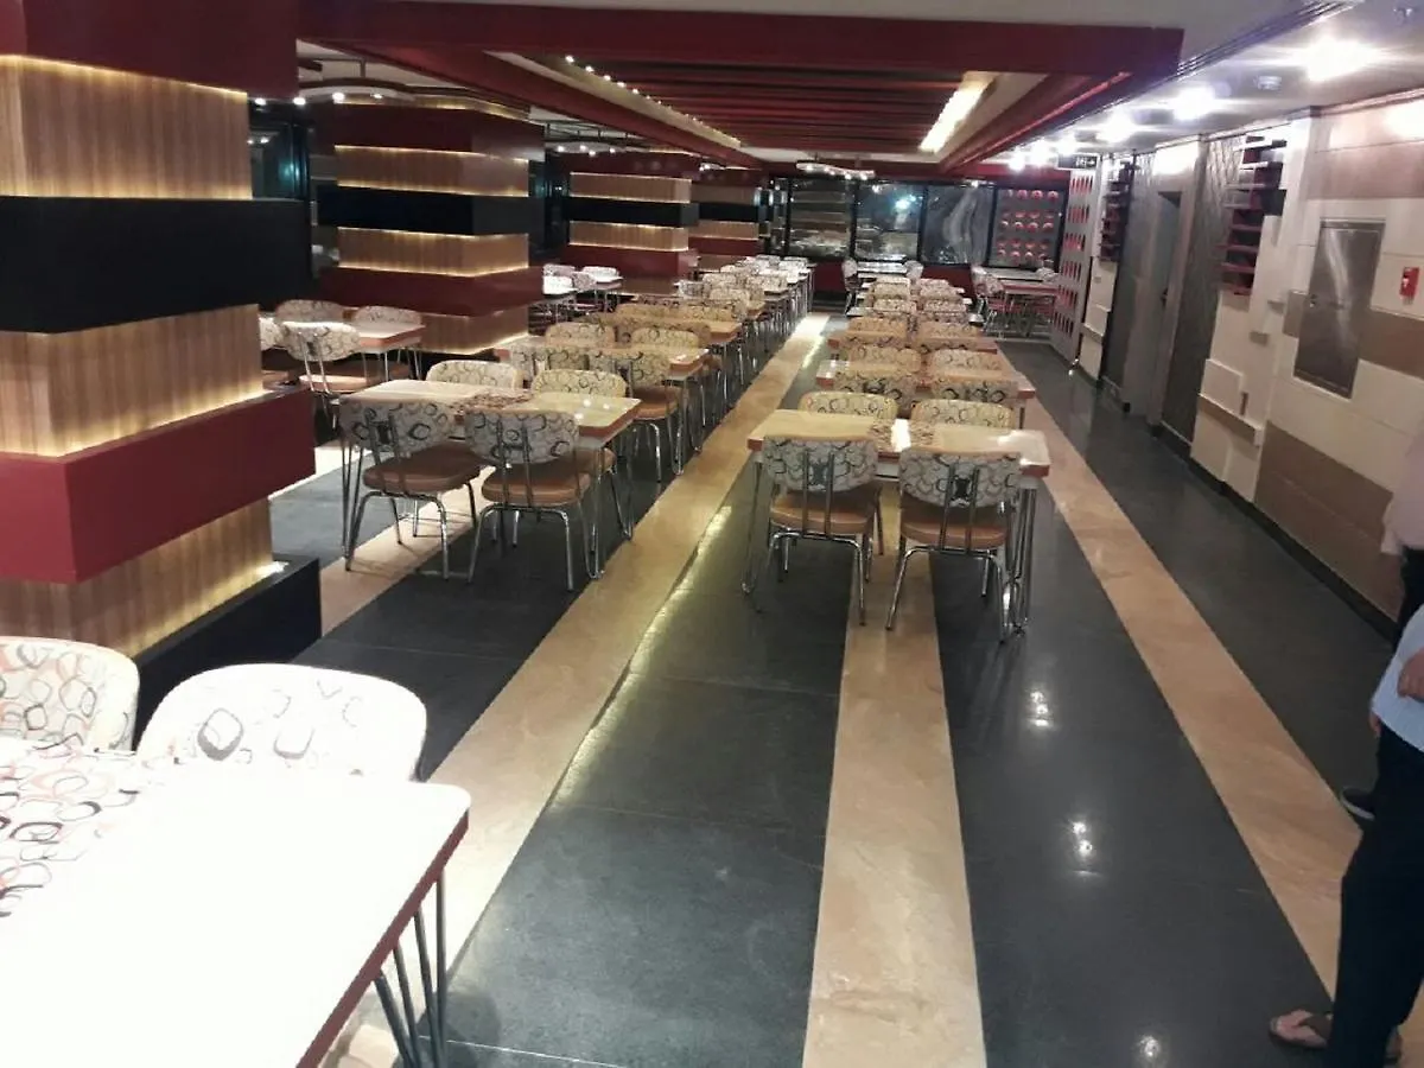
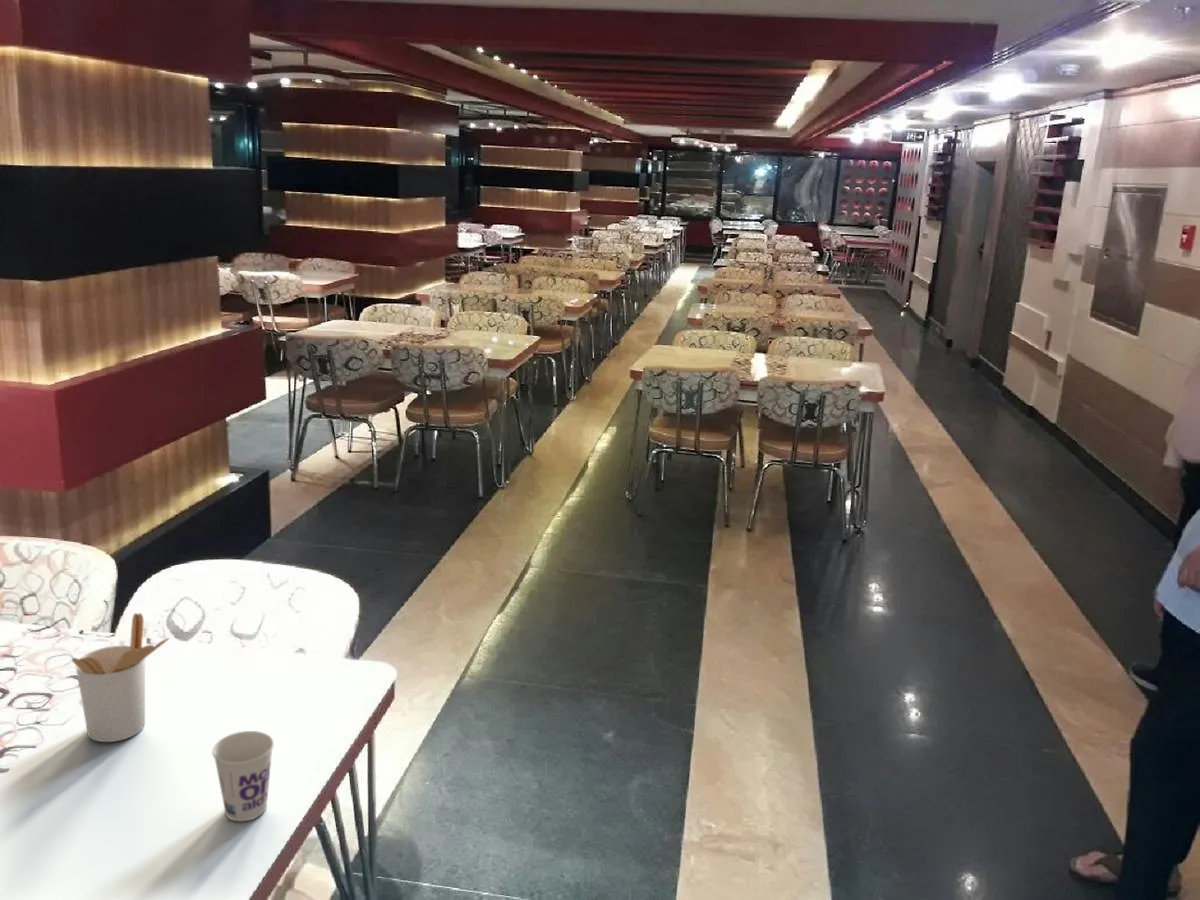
+ cup [211,730,275,822]
+ utensil holder [71,612,170,743]
